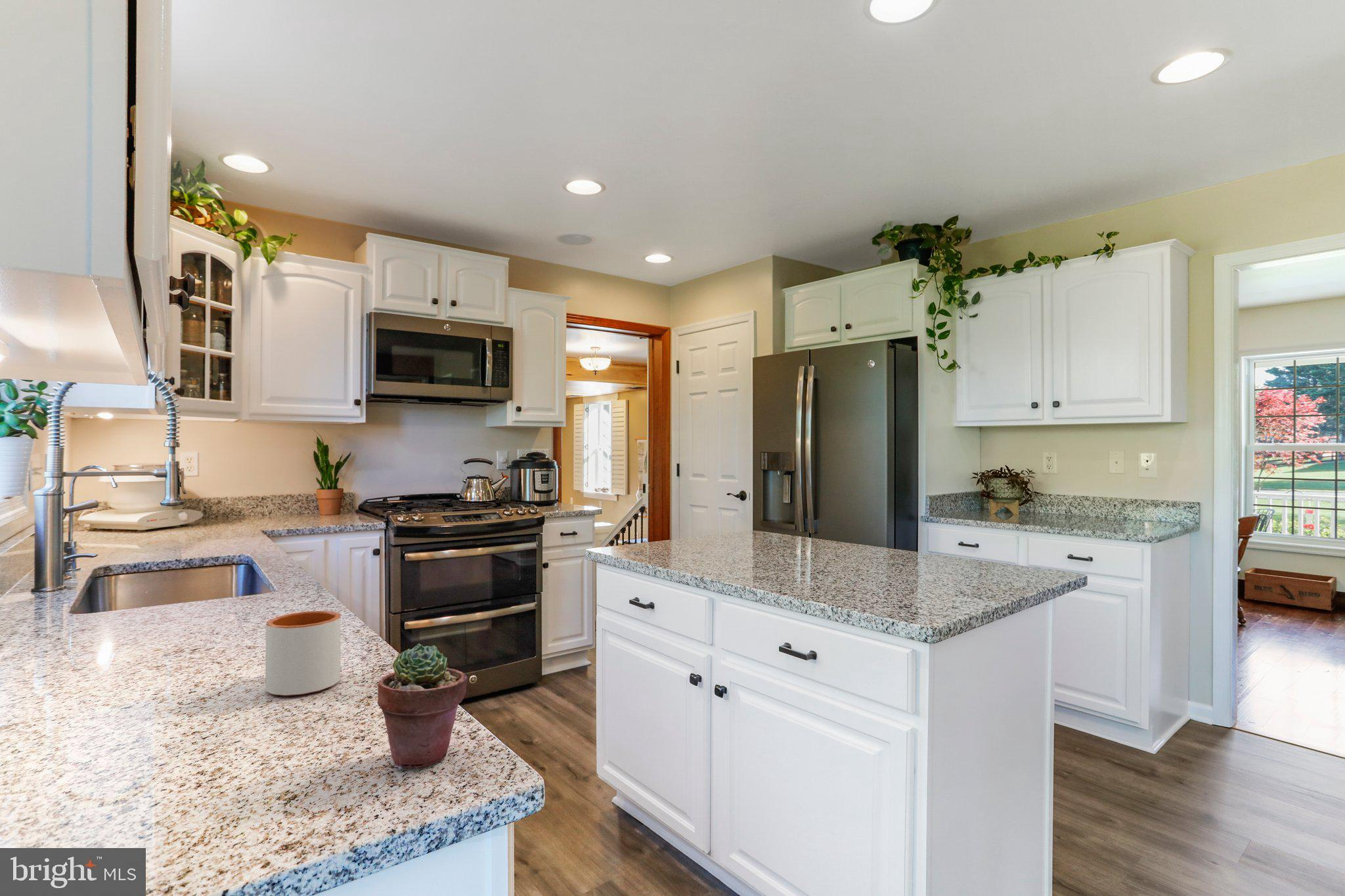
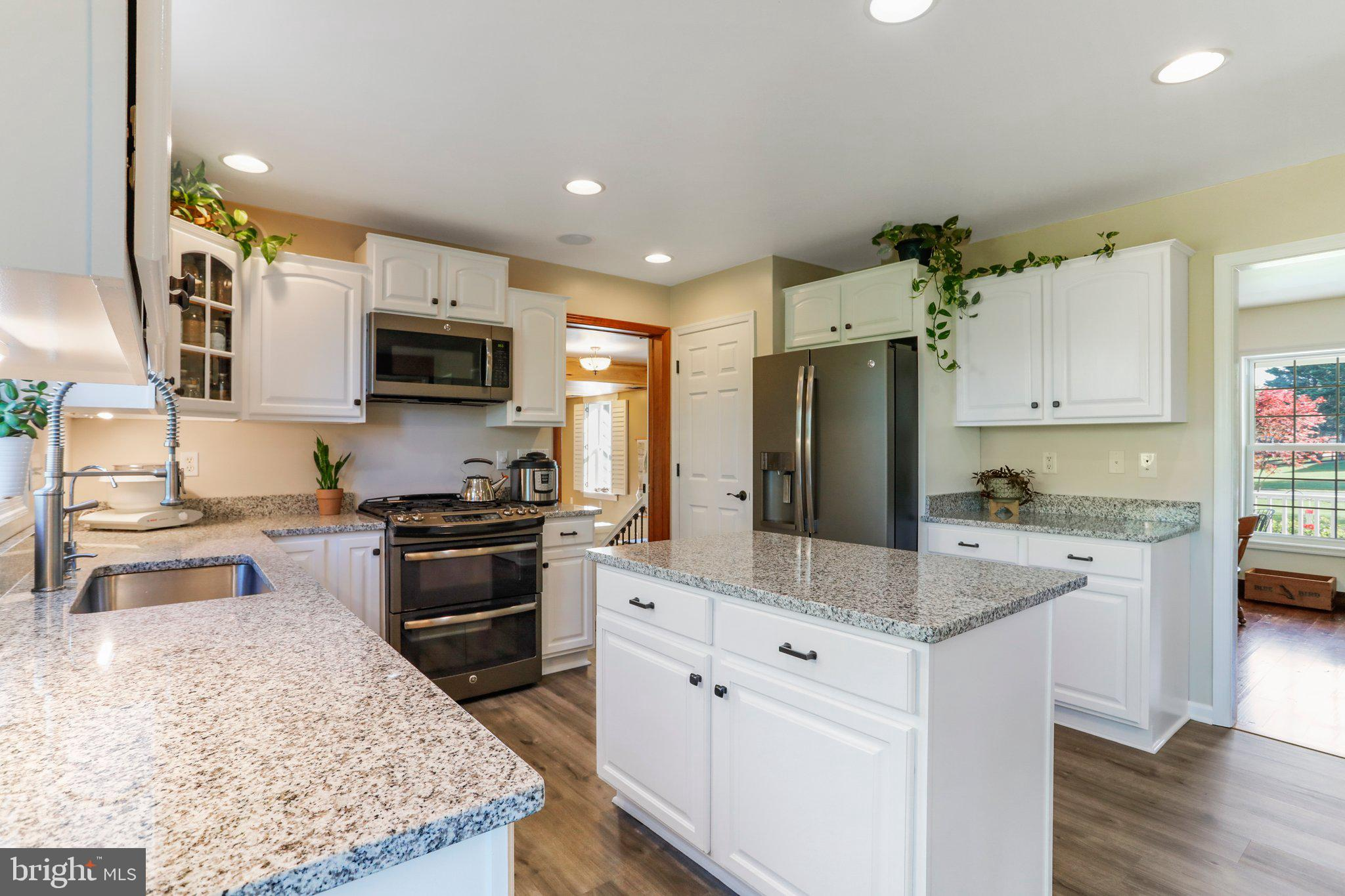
- potted succulent [377,643,468,770]
- mug [265,610,341,696]
